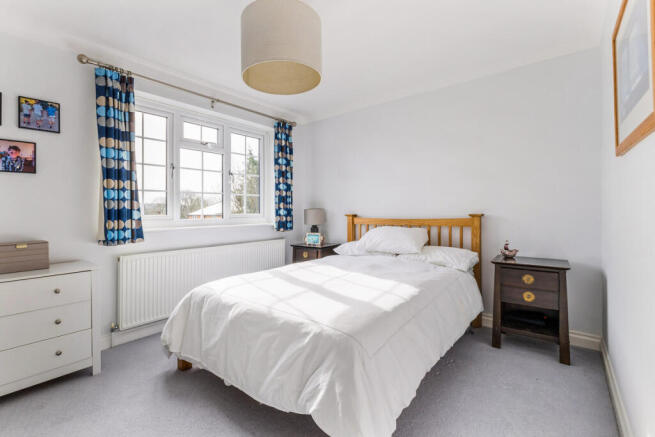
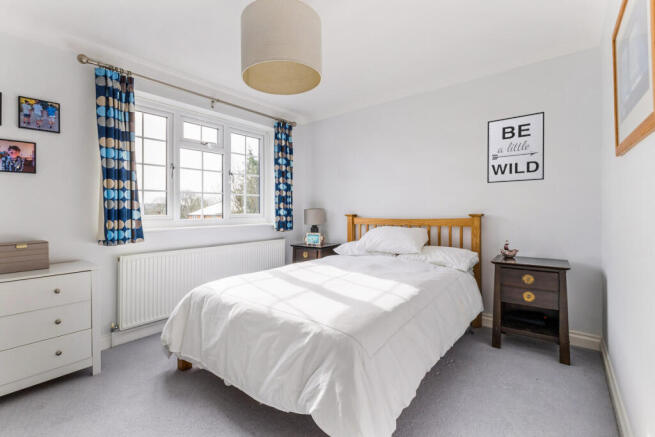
+ wall art [486,111,545,184]
